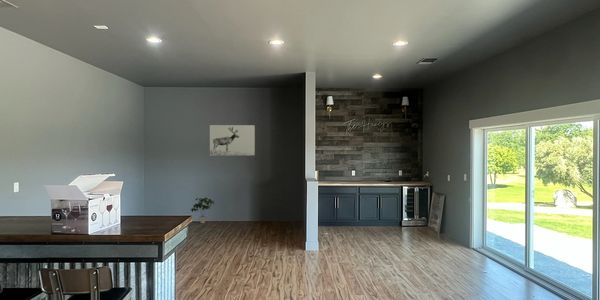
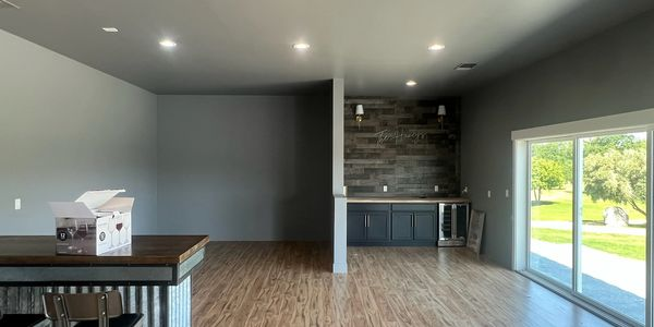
- potted plant [190,197,215,224]
- wall art [209,124,256,156]
